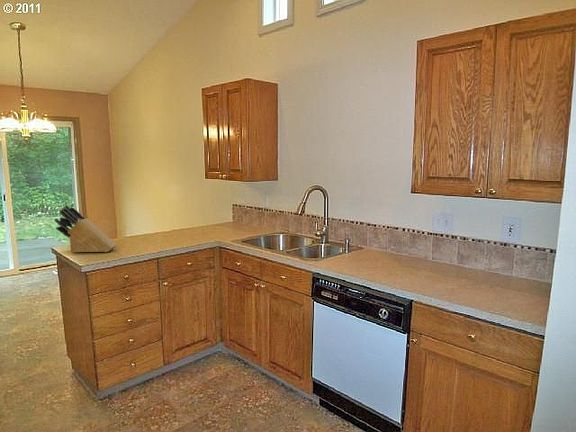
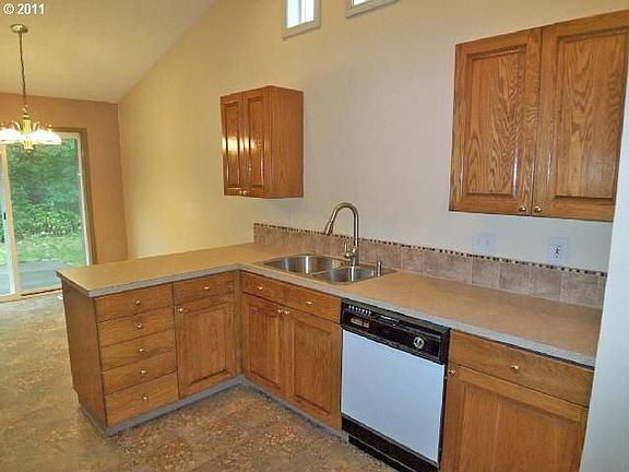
- knife block [54,205,118,254]
